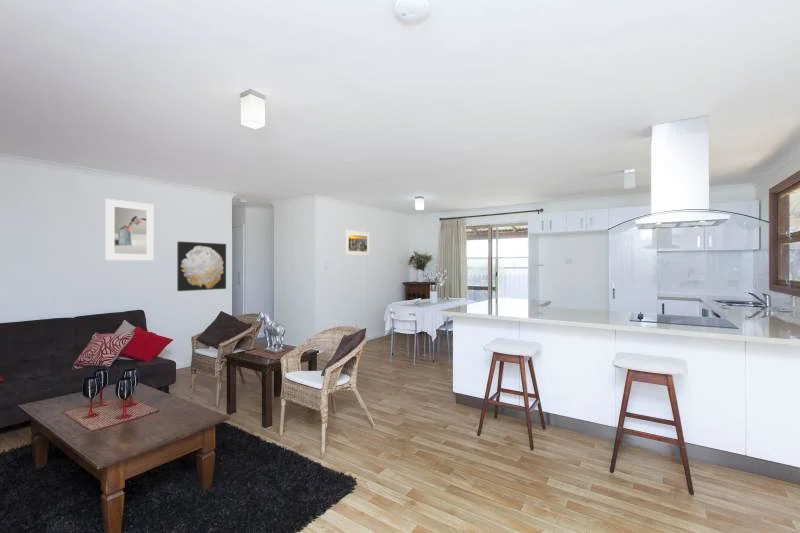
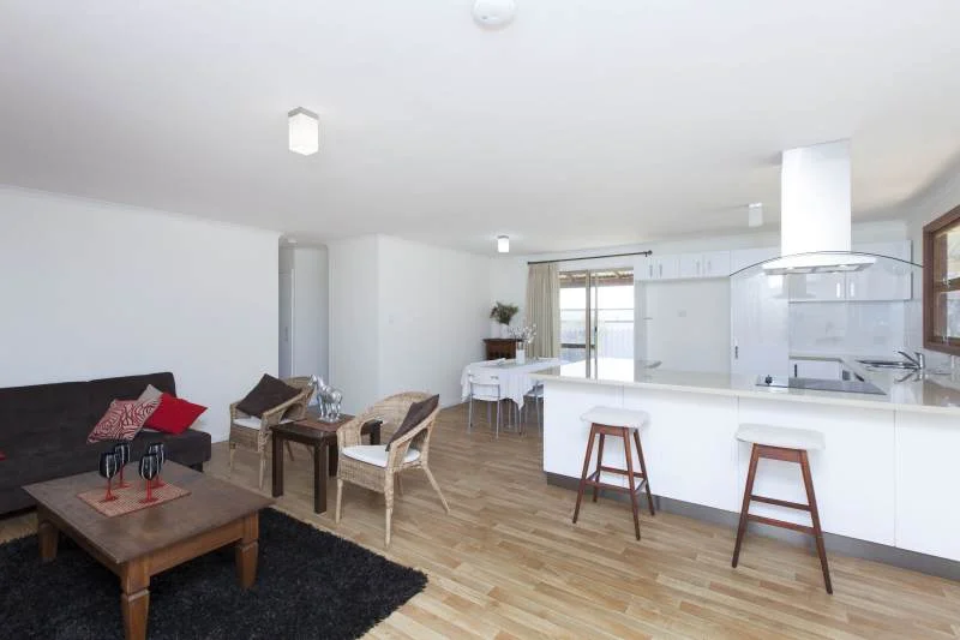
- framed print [105,198,155,262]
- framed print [344,229,371,257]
- wall art [176,241,227,292]
